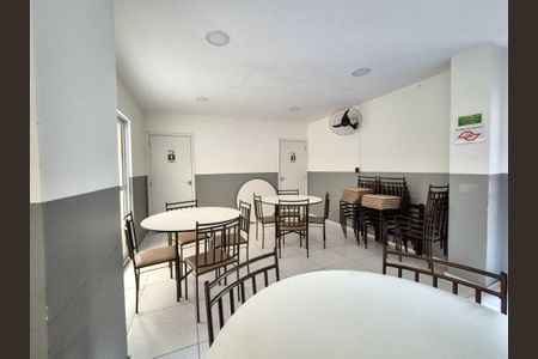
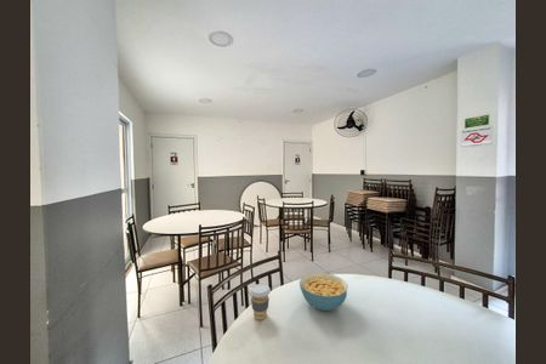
+ coffee cup [249,283,272,320]
+ cereal bowl [298,272,349,312]
